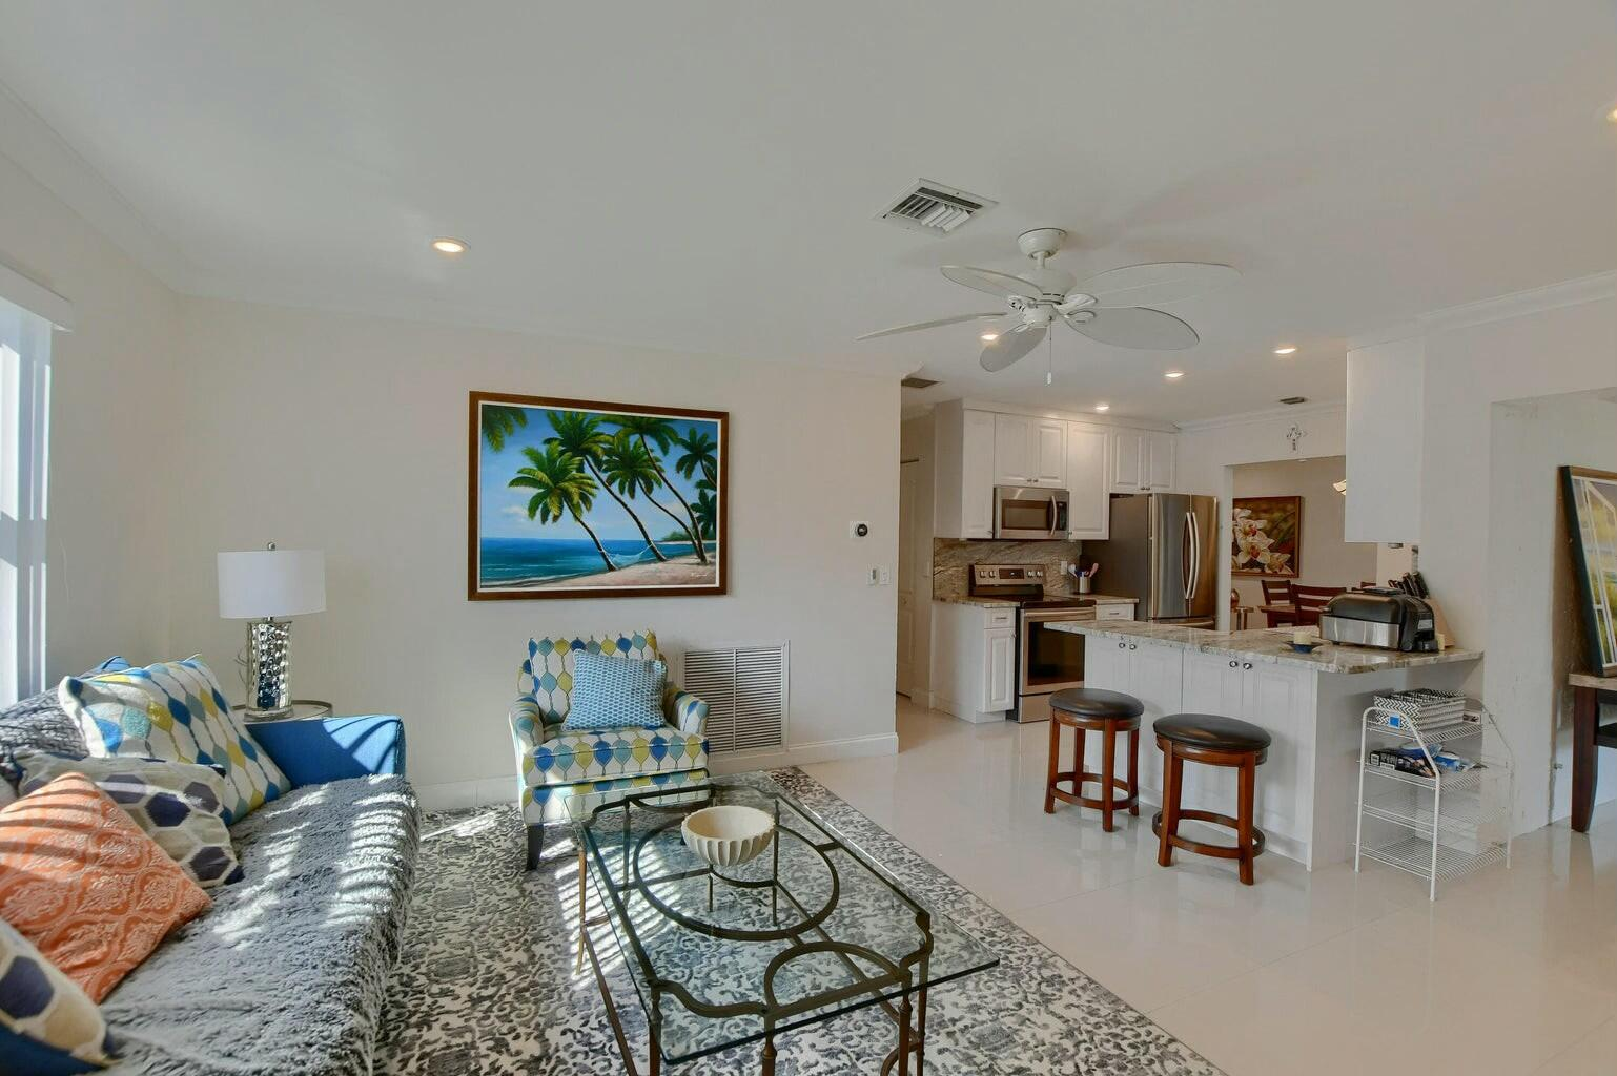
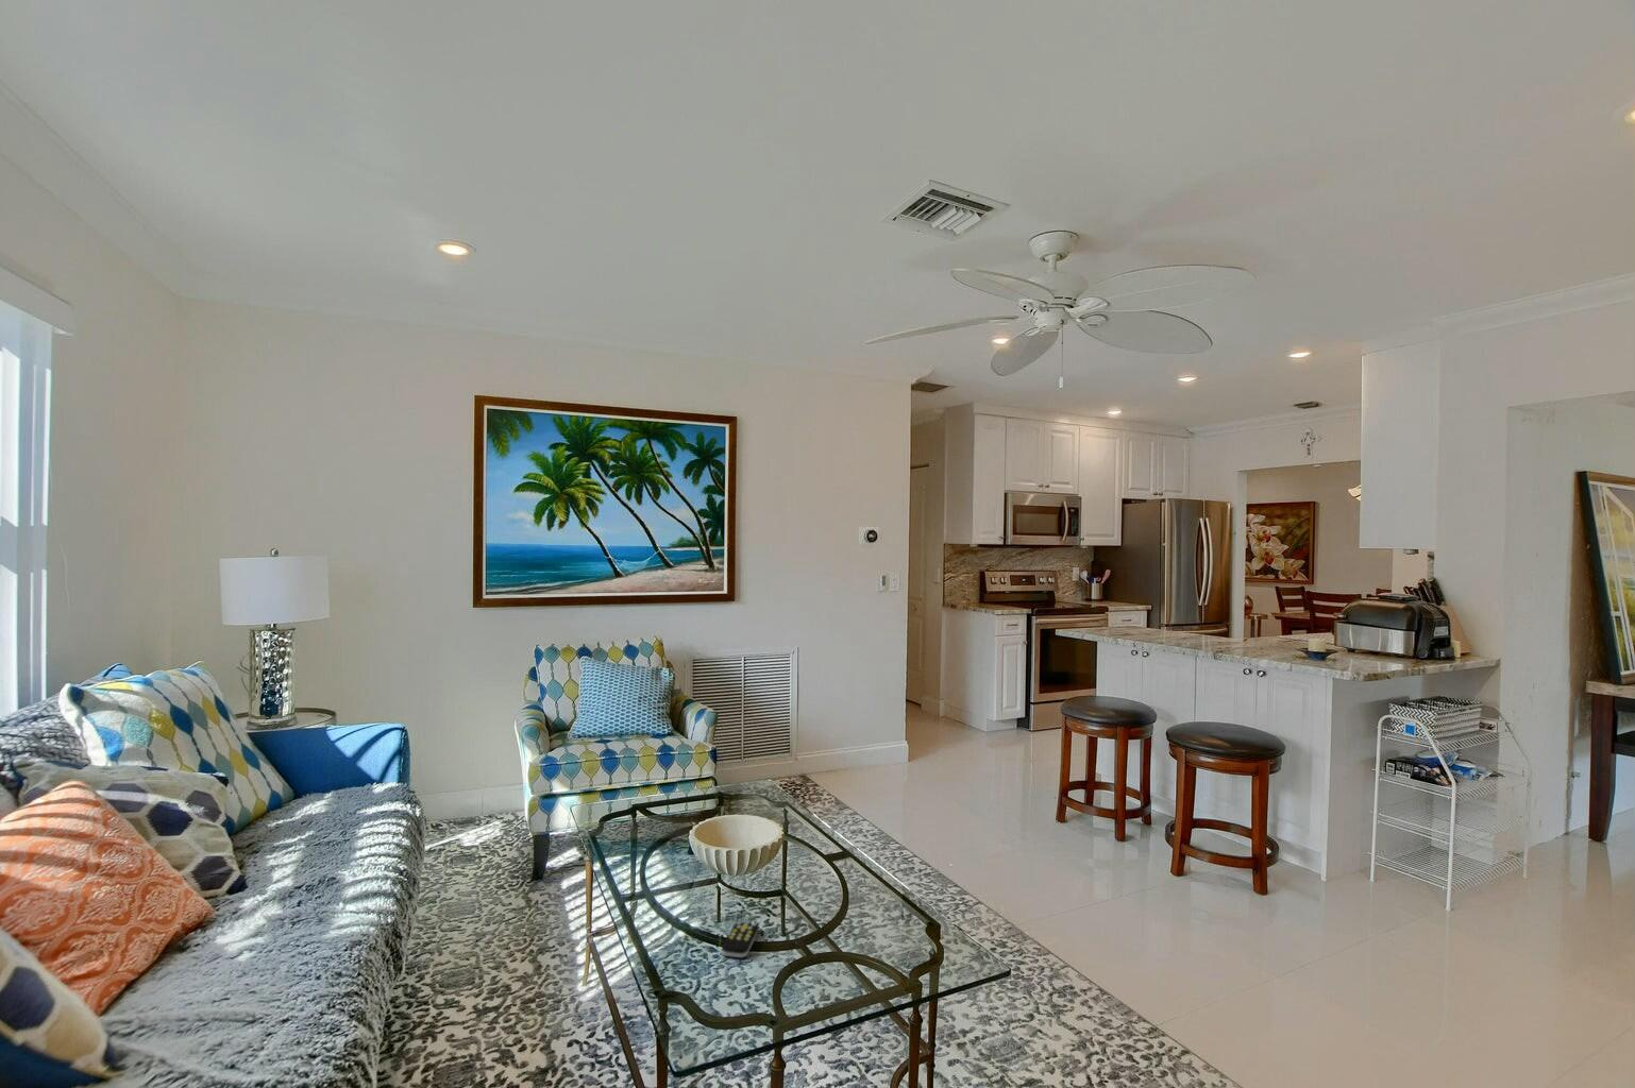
+ remote control [720,920,759,958]
